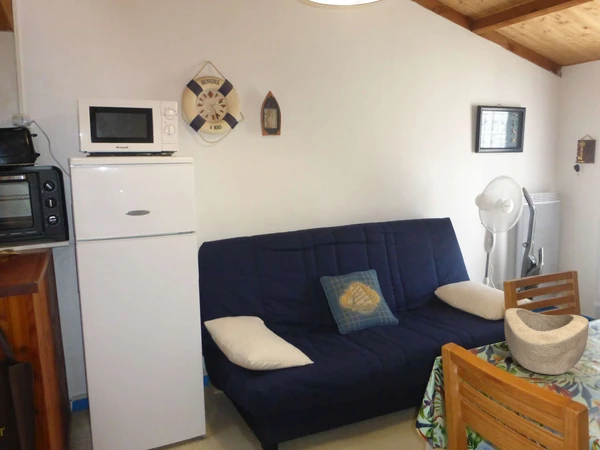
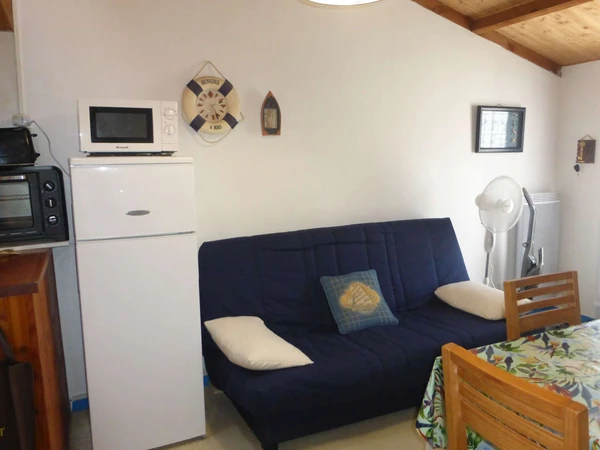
- decorative bowl [503,307,590,376]
